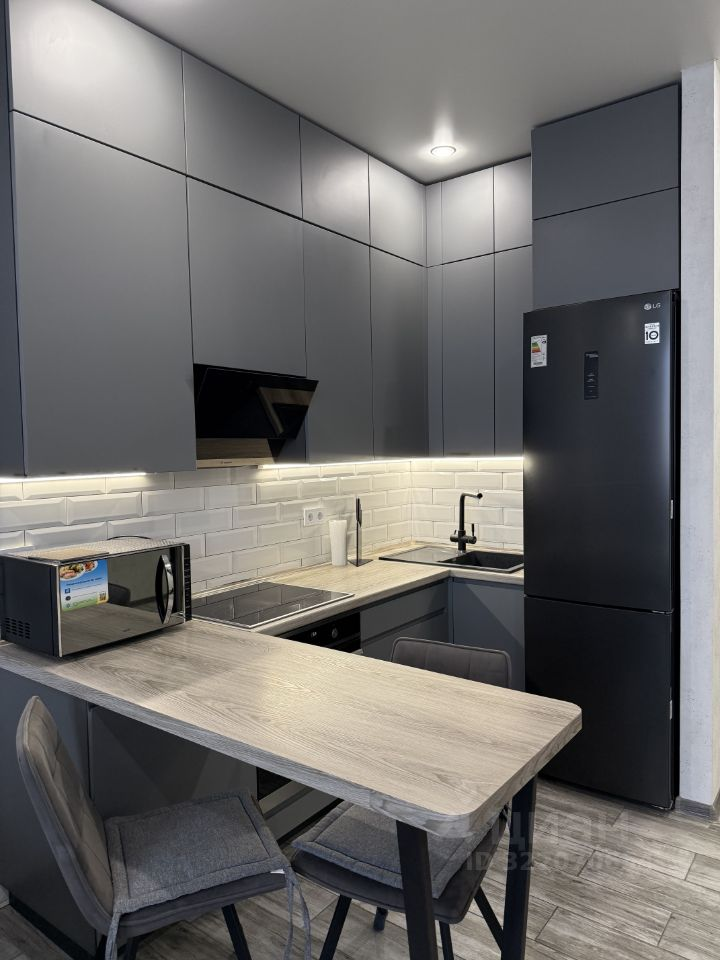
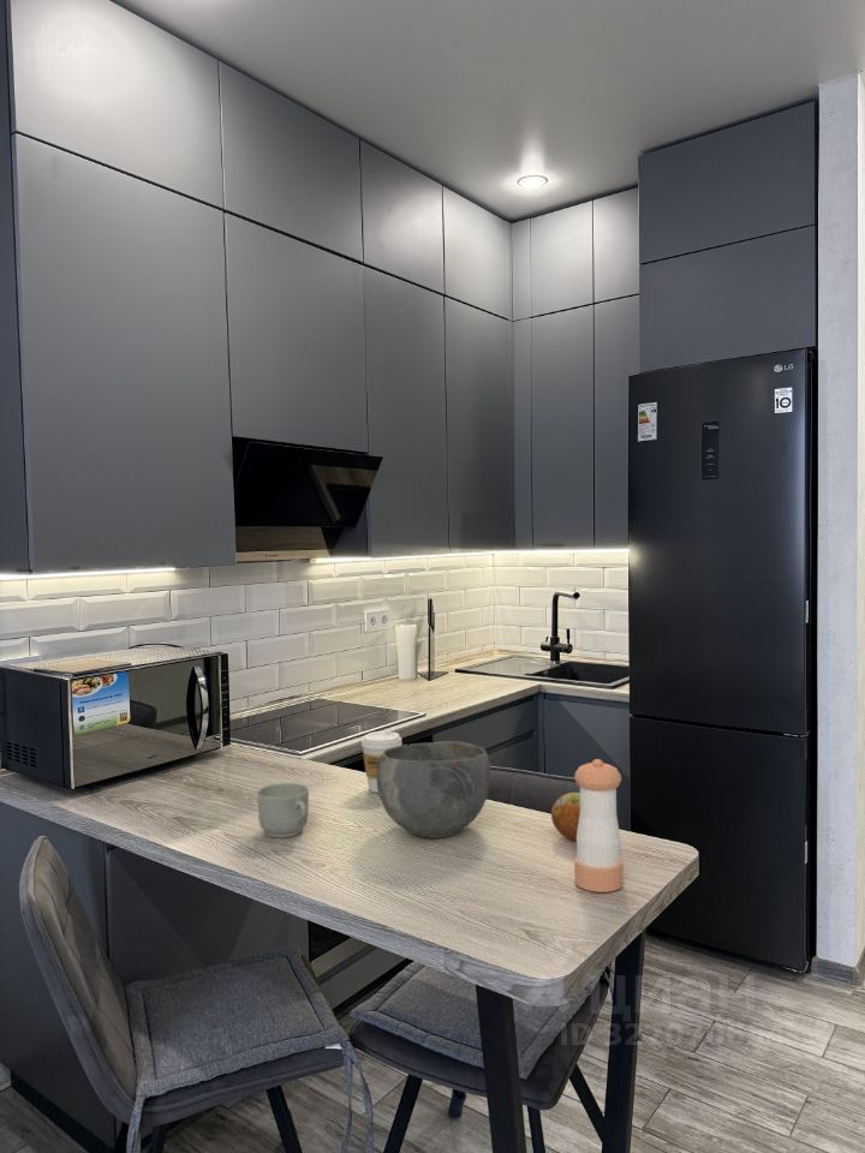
+ bowl [377,740,491,840]
+ coffee cup [360,730,404,794]
+ apple [550,791,580,842]
+ pepper shaker [573,758,625,894]
+ mug [256,782,310,838]
